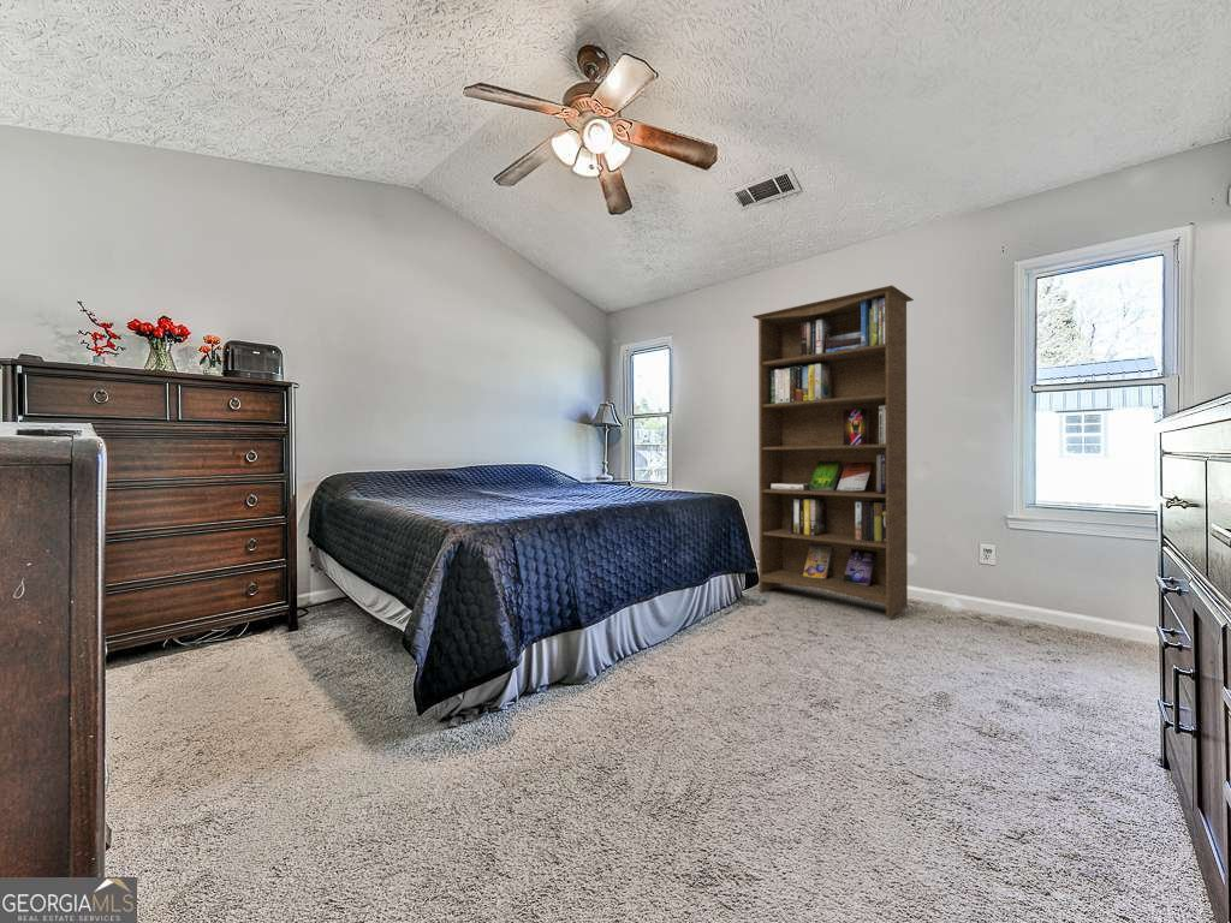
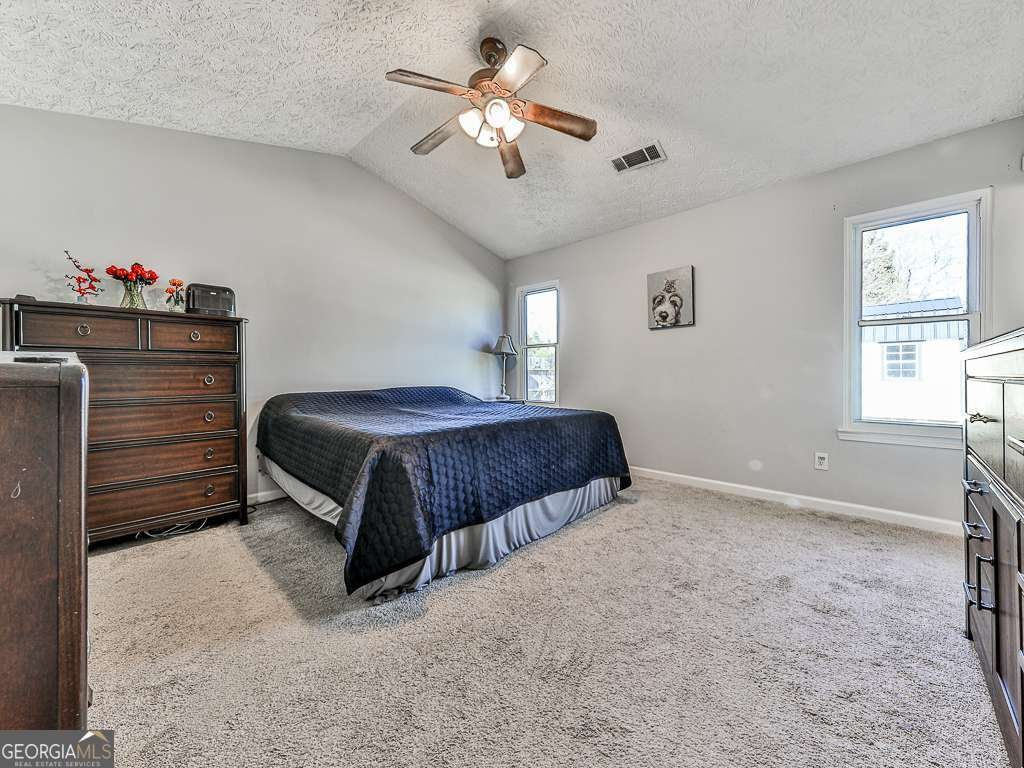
- bookcase [751,284,915,619]
